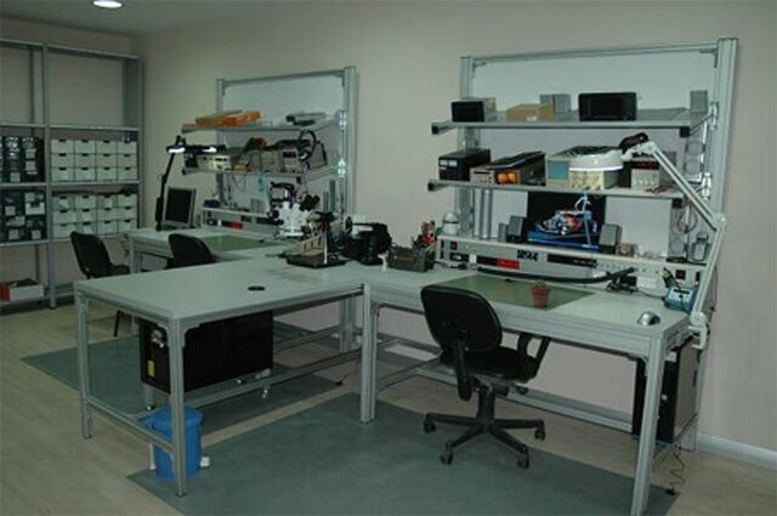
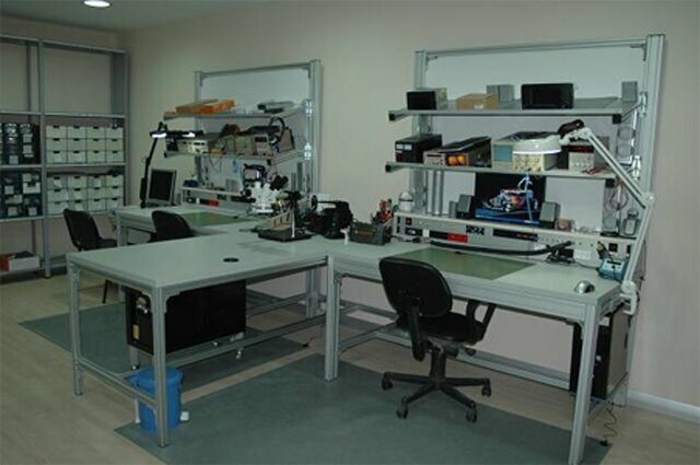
- potted succulent [529,278,552,308]
